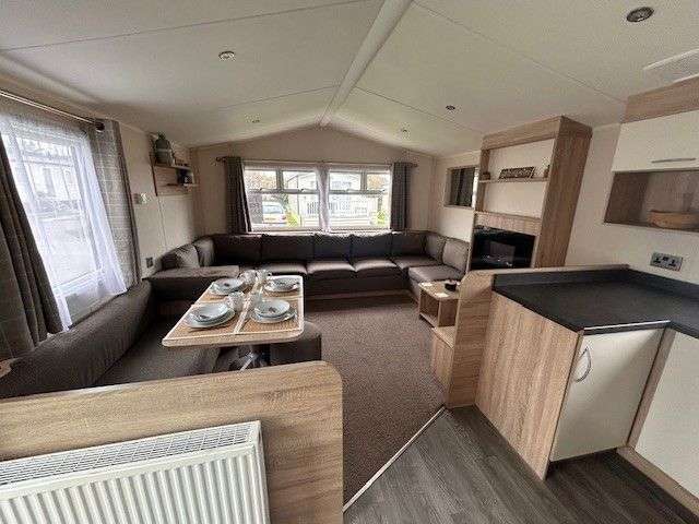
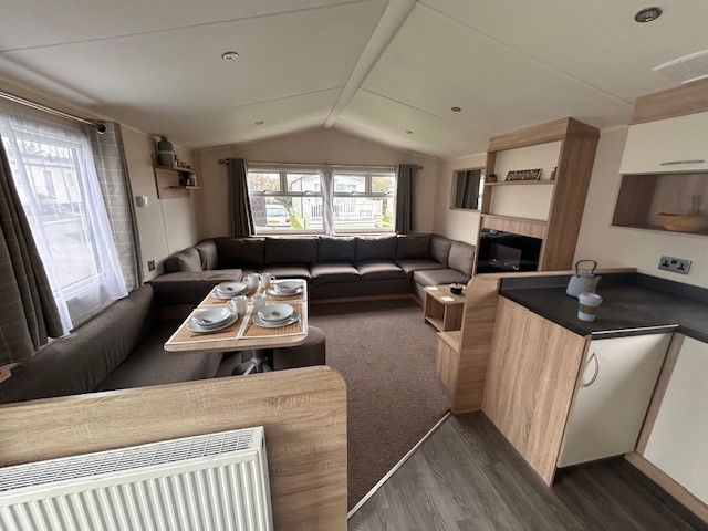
+ coffee cup [577,293,603,322]
+ kettle [565,259,603,300]
